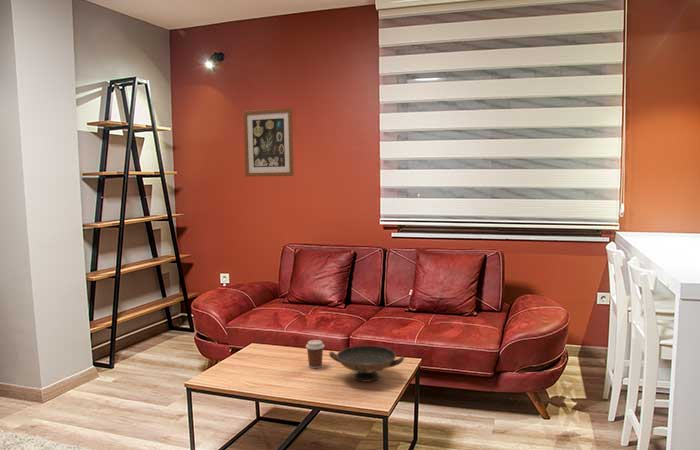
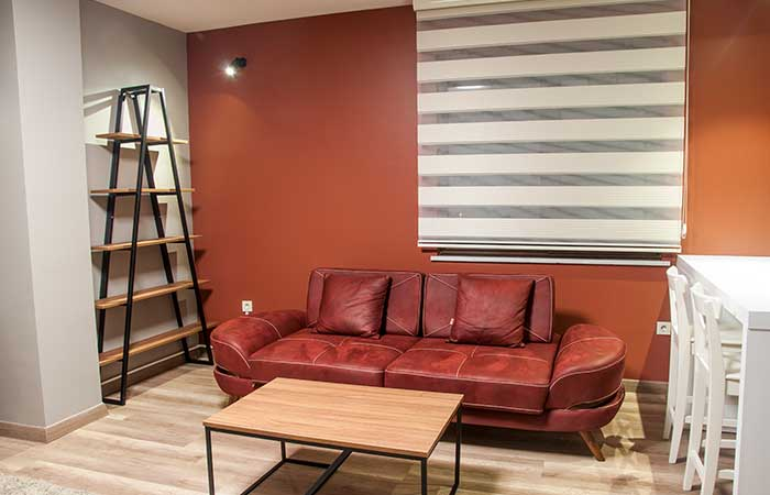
- decorative bowl [328,344,405,383]
- wall art [242,107,295,178]
- coffee cup [305,339,325,369]
